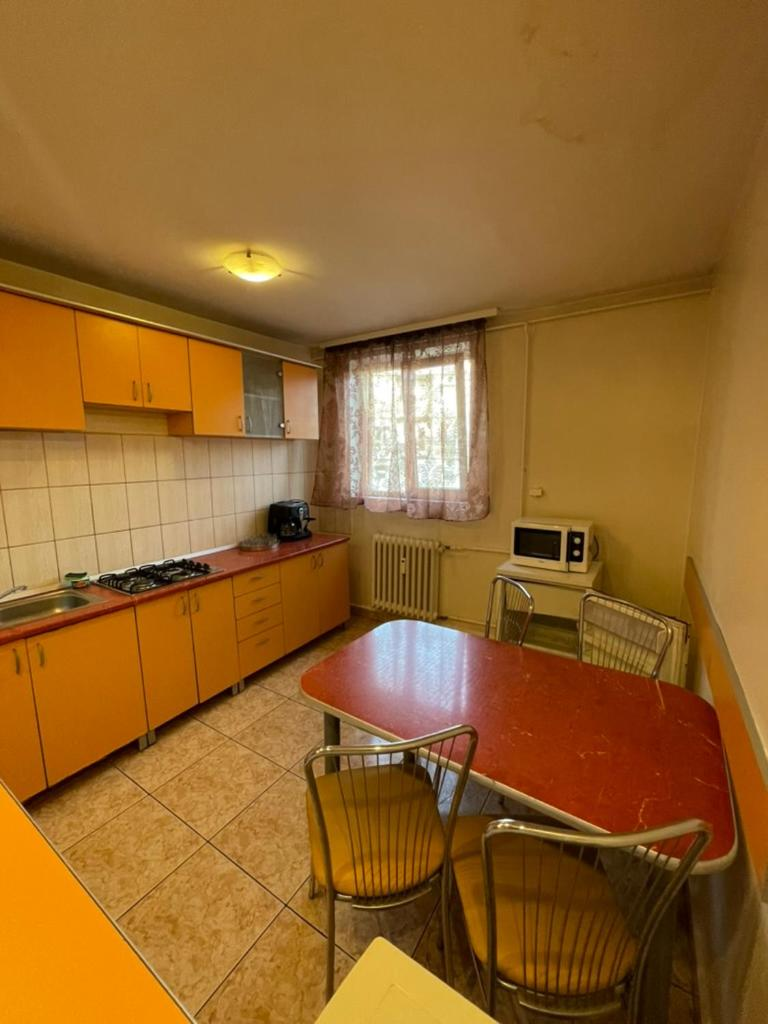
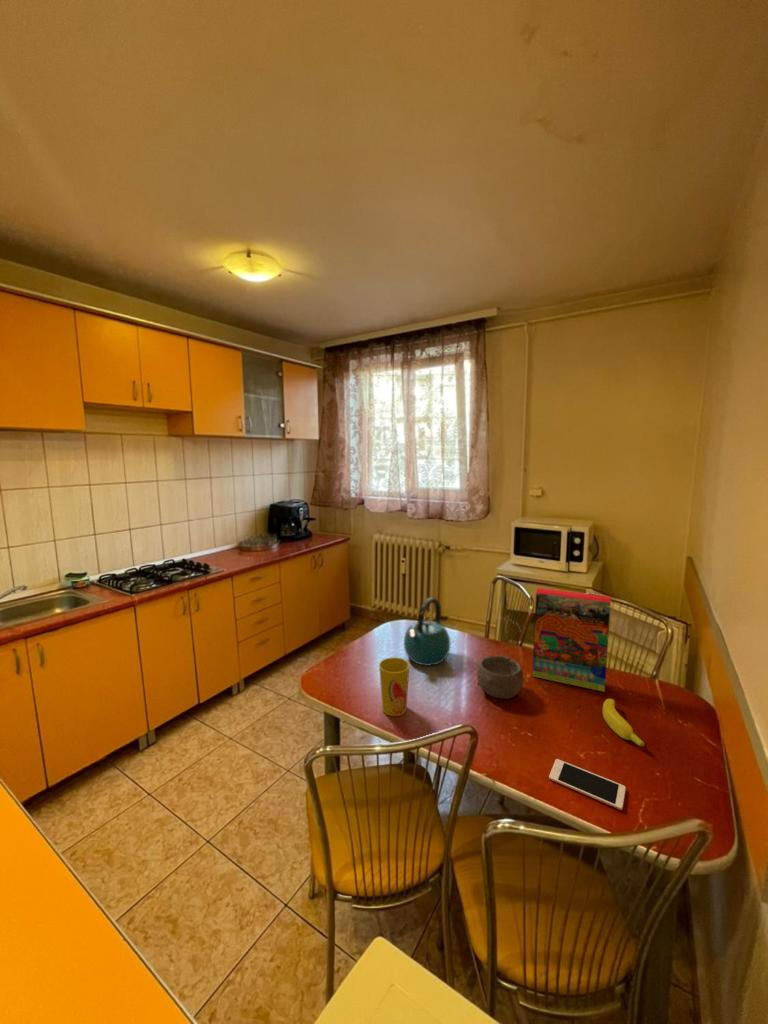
+ cell phone [548,758,627,811]
+ bowl [476,654,525,700]
+ kettle [403,597,451,667]
+ banana [602,698,645,747]
+ cup [378,656,410,717]
+ cereal box [531,587,612,693]
